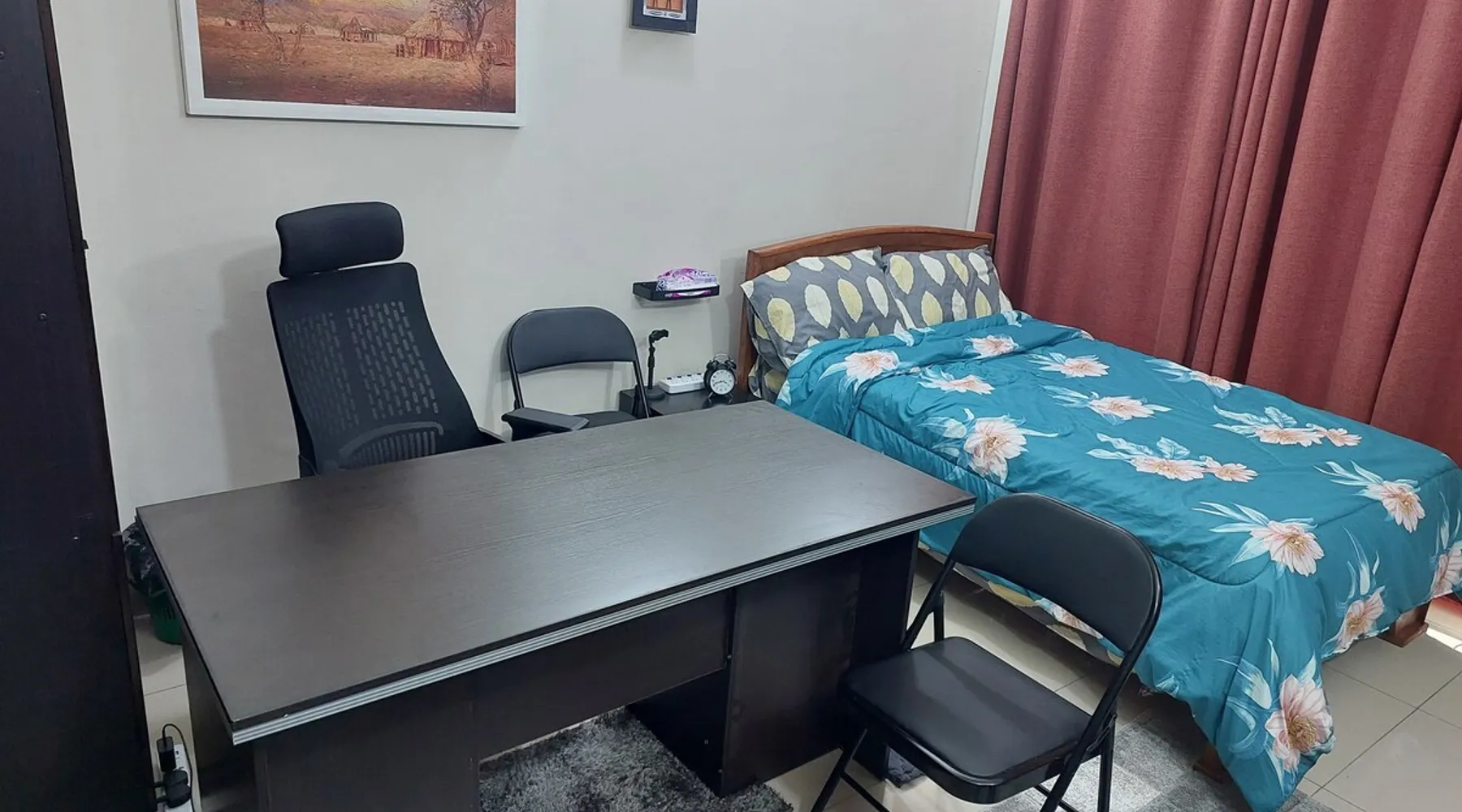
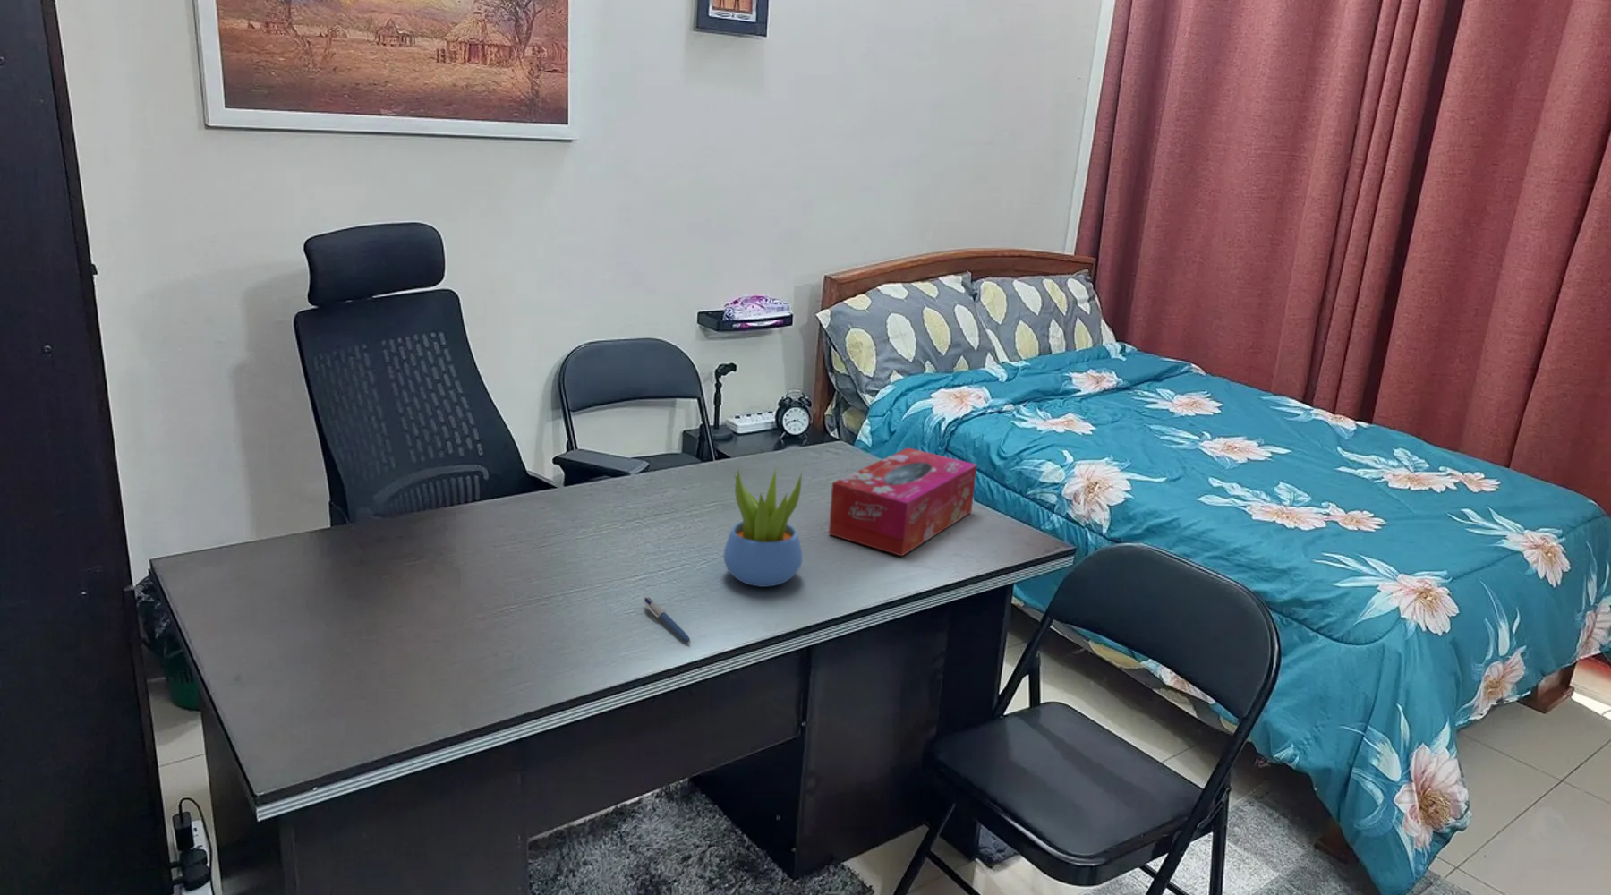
+ pen [644,596,691,644]
+ succulent plant [722,468,803,587]
+ tissue box [828,446,979,558]
